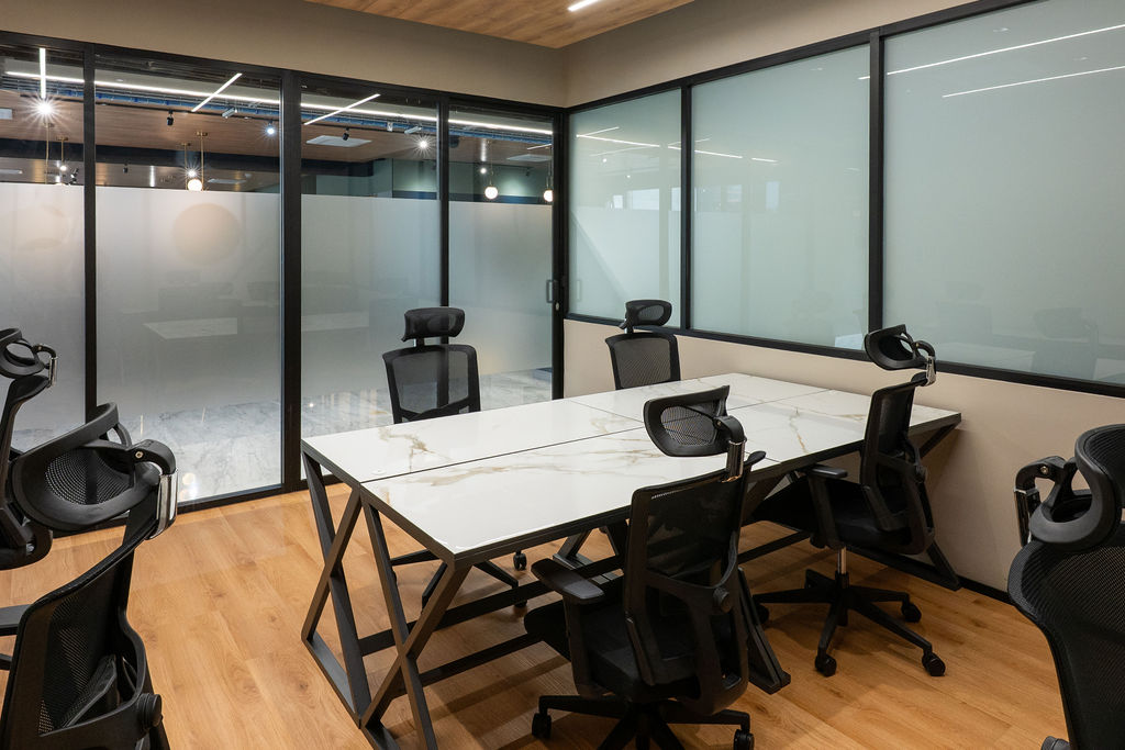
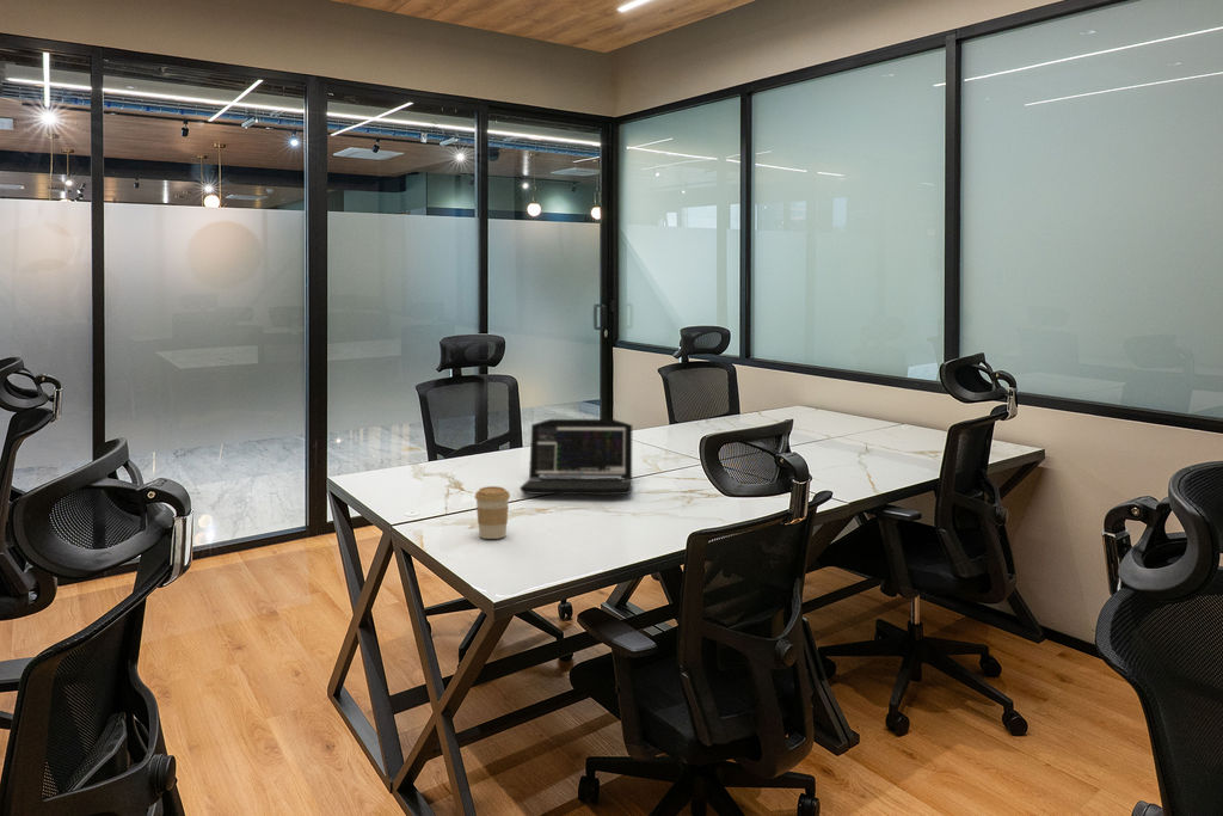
+ coffee cup [474,485,511,540]
+ laptop [520,418,633,496]
